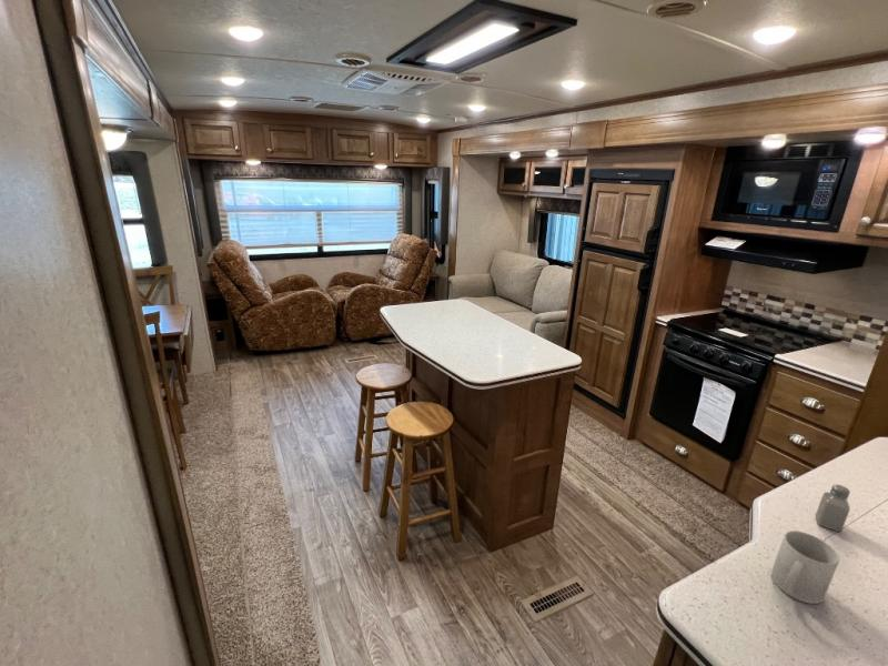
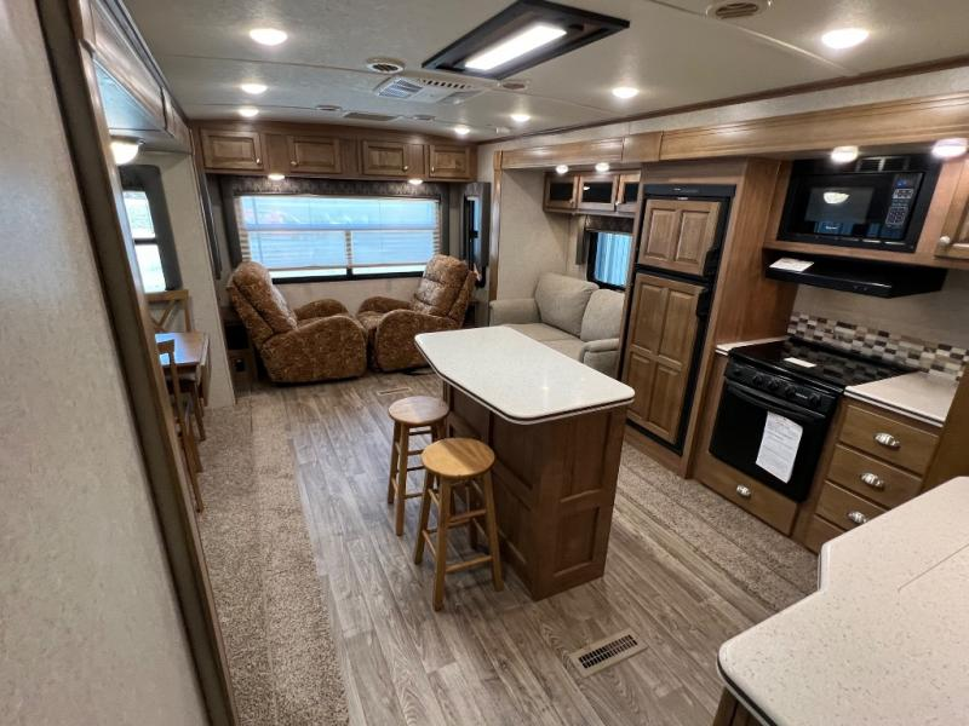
- mug [770,529,840,605]
- saltshaker [815,483,851,533]
